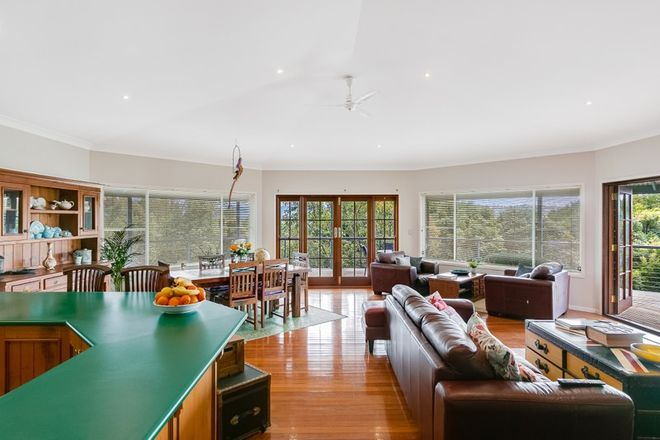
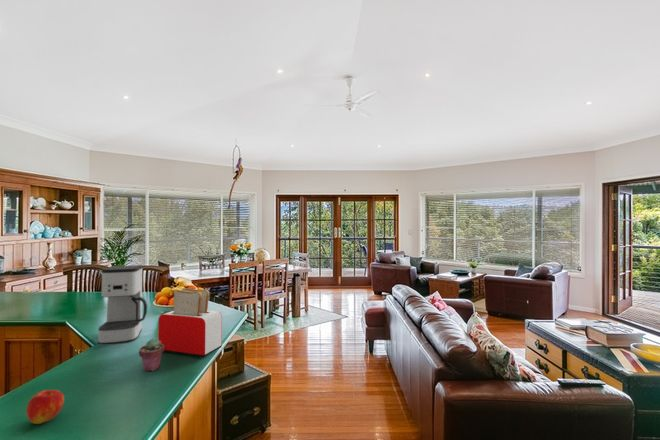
+ apple [25,389,65,425]
+ coffee maker [97,264,148,345]
+ potted succulent [138,338,164,372]
+ toaster [157,287,223,359]
